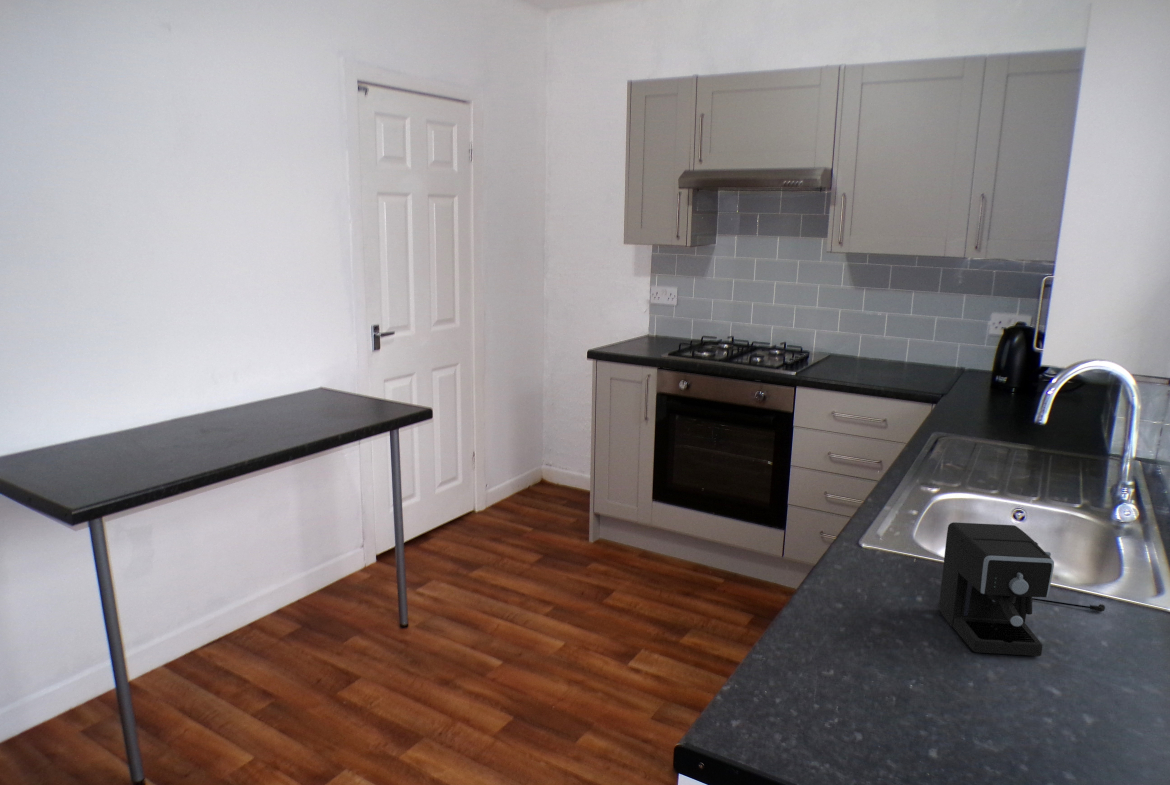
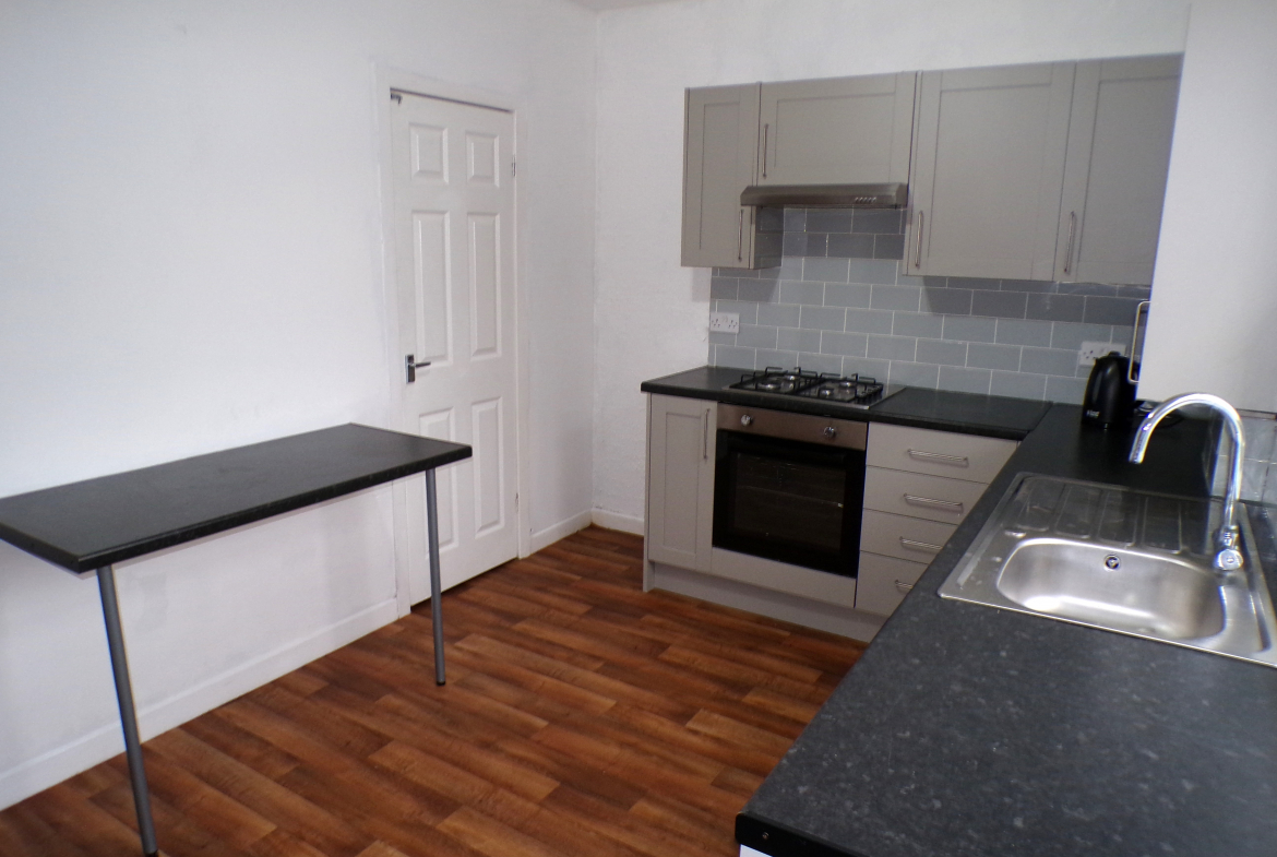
- coffee maker [938,521,1106,657]
